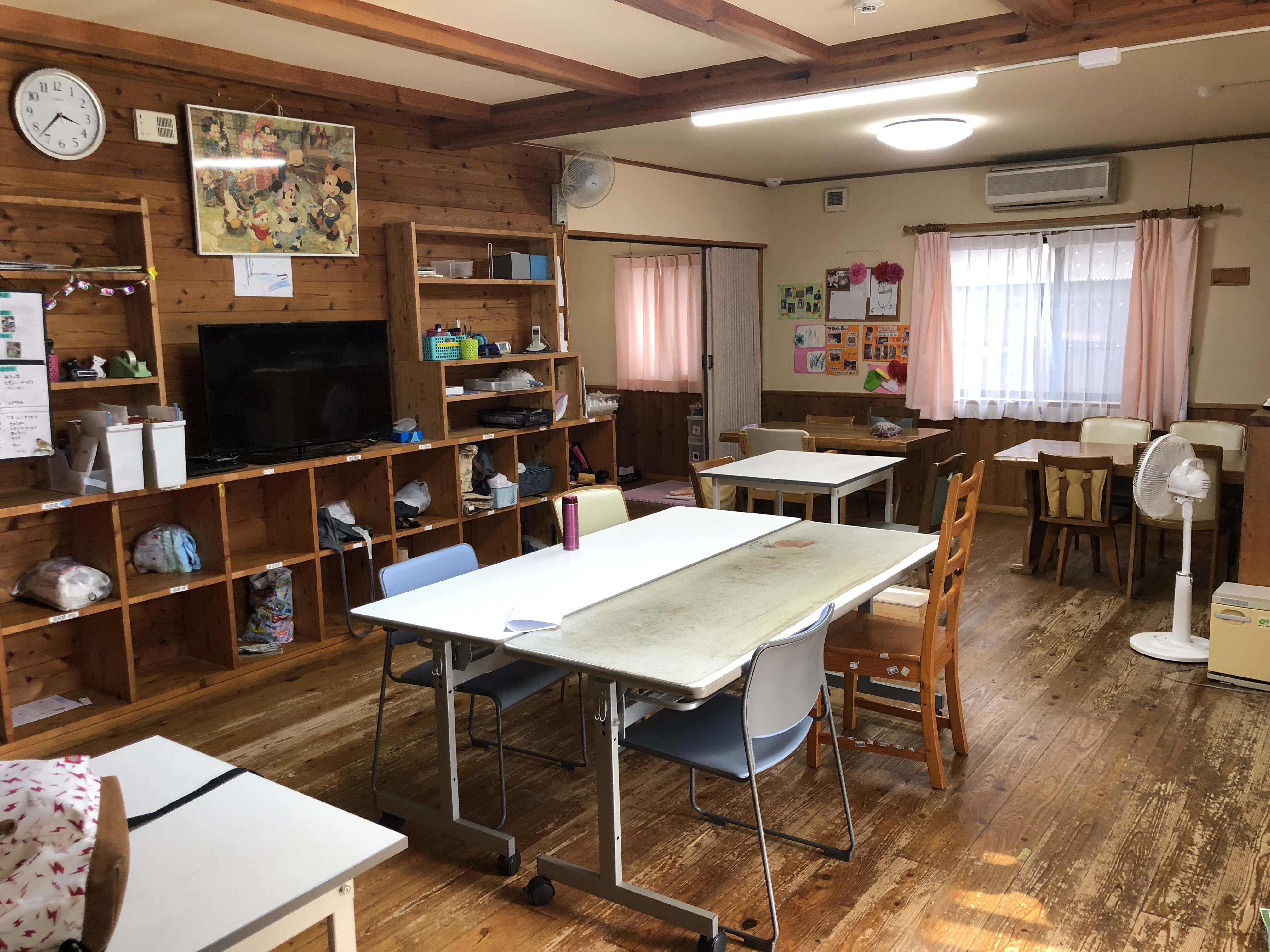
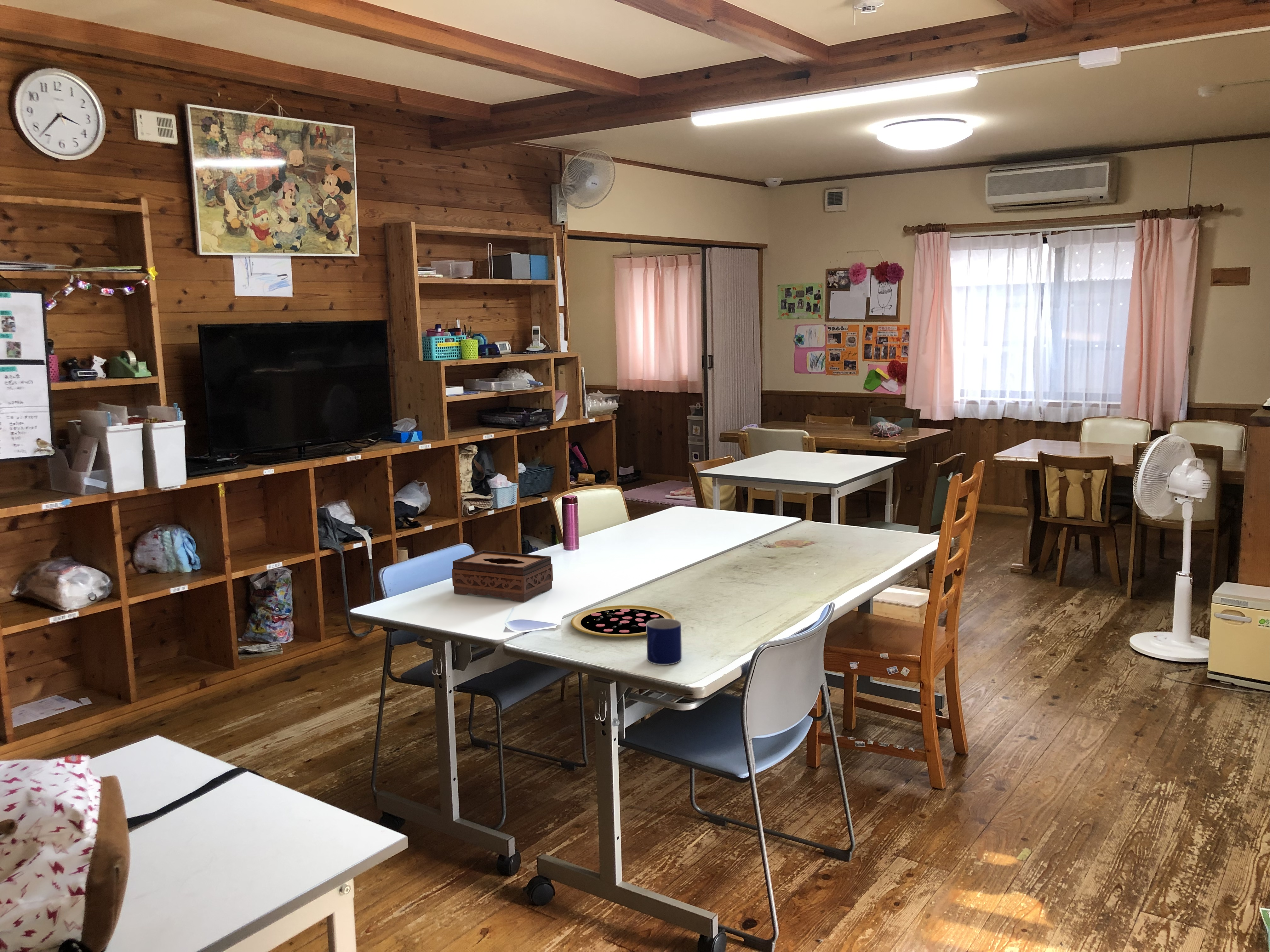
+ pizza [571,605,675,637]
+ tissue box [452,550,553,602]
+ mug [646,619,682,665]
